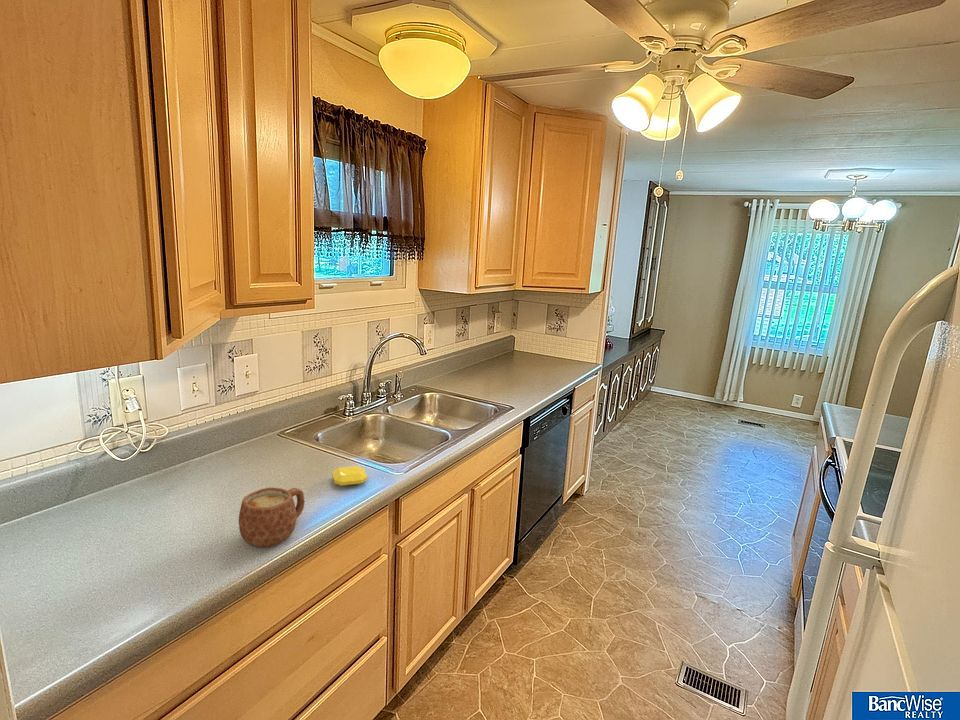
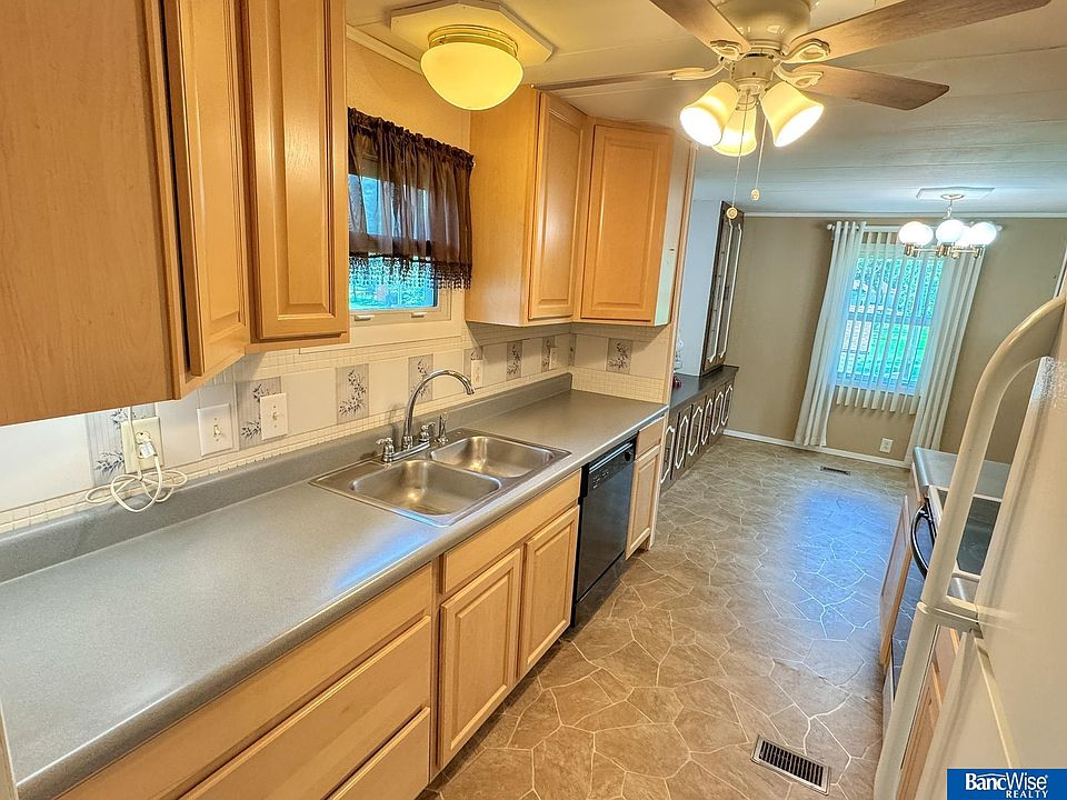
- soap bar [331,465,368,487]
- mug [238,487,305,548]
